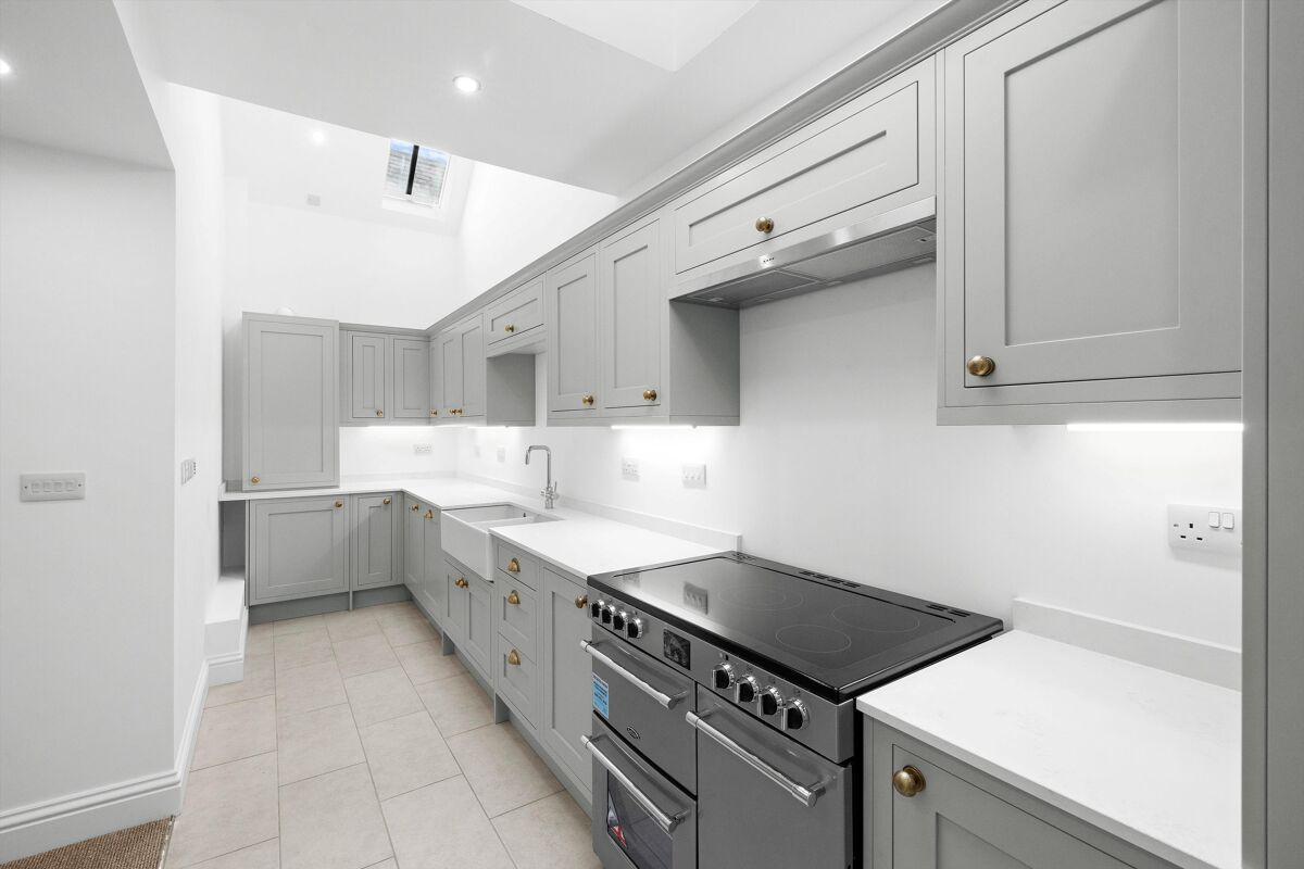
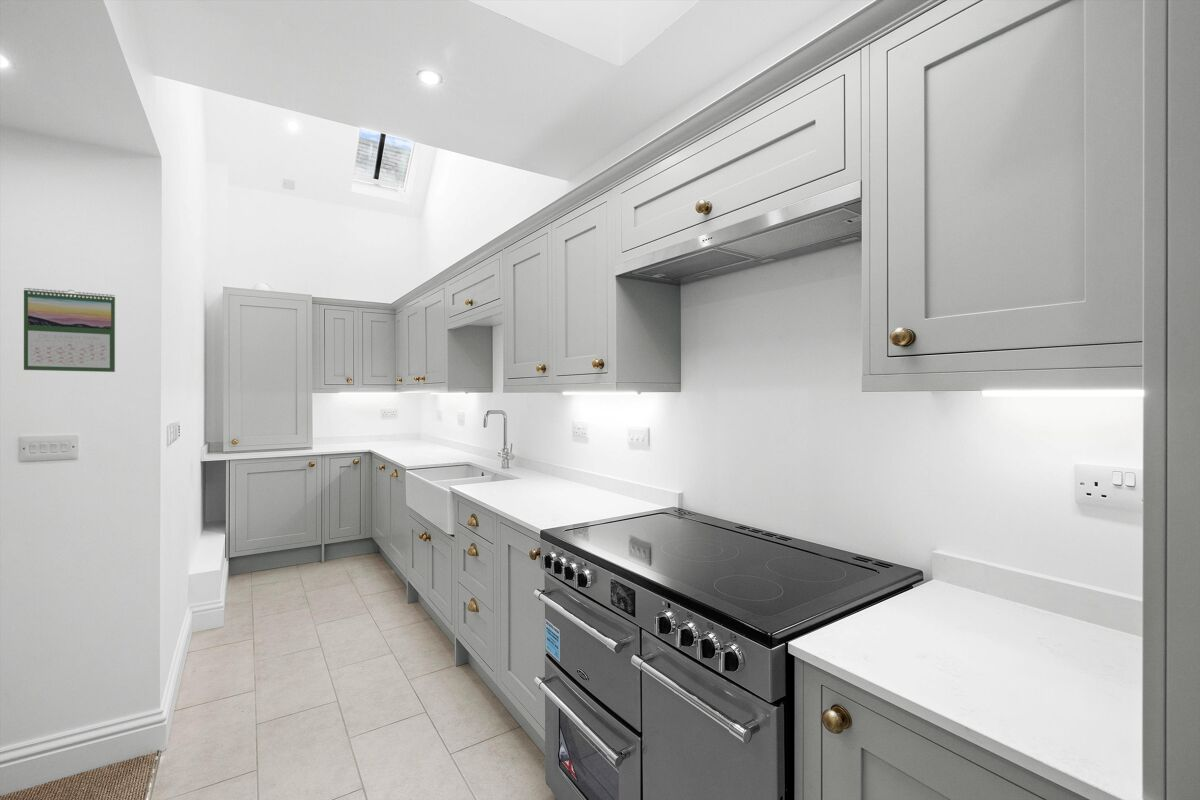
+ calendar [23,287,116,373]
